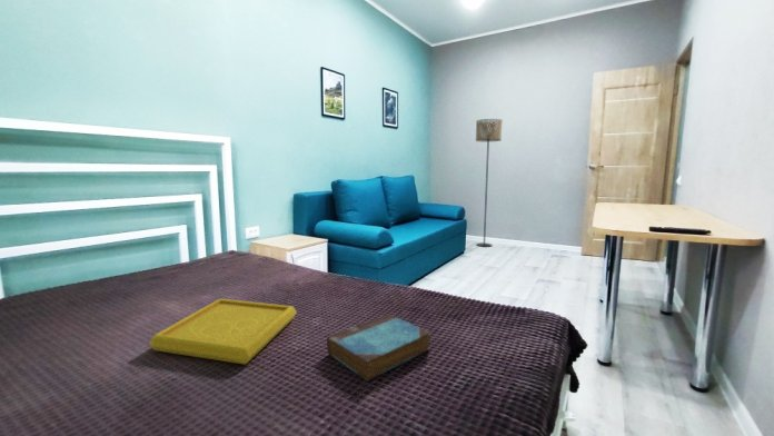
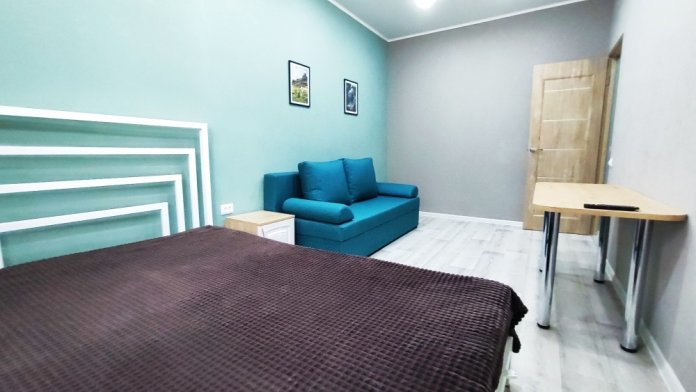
- serving tray [149,298,298,365]
- floor lamp [475,118,503,248]
- book [326,314,431,383]
